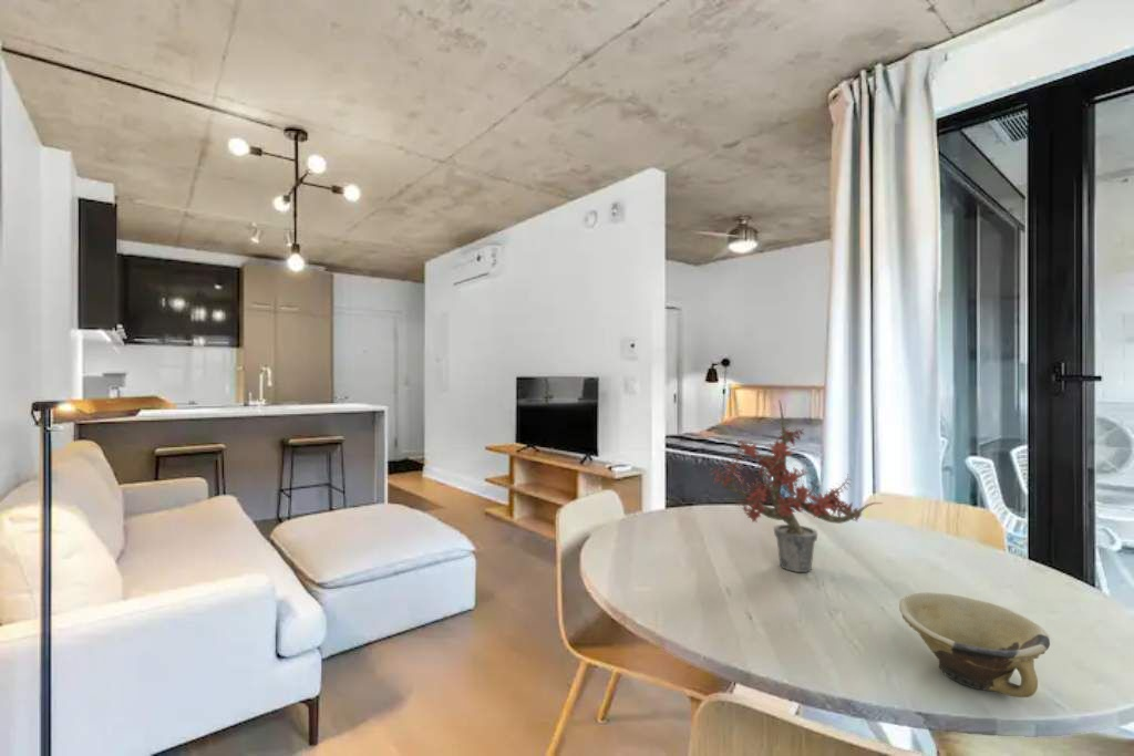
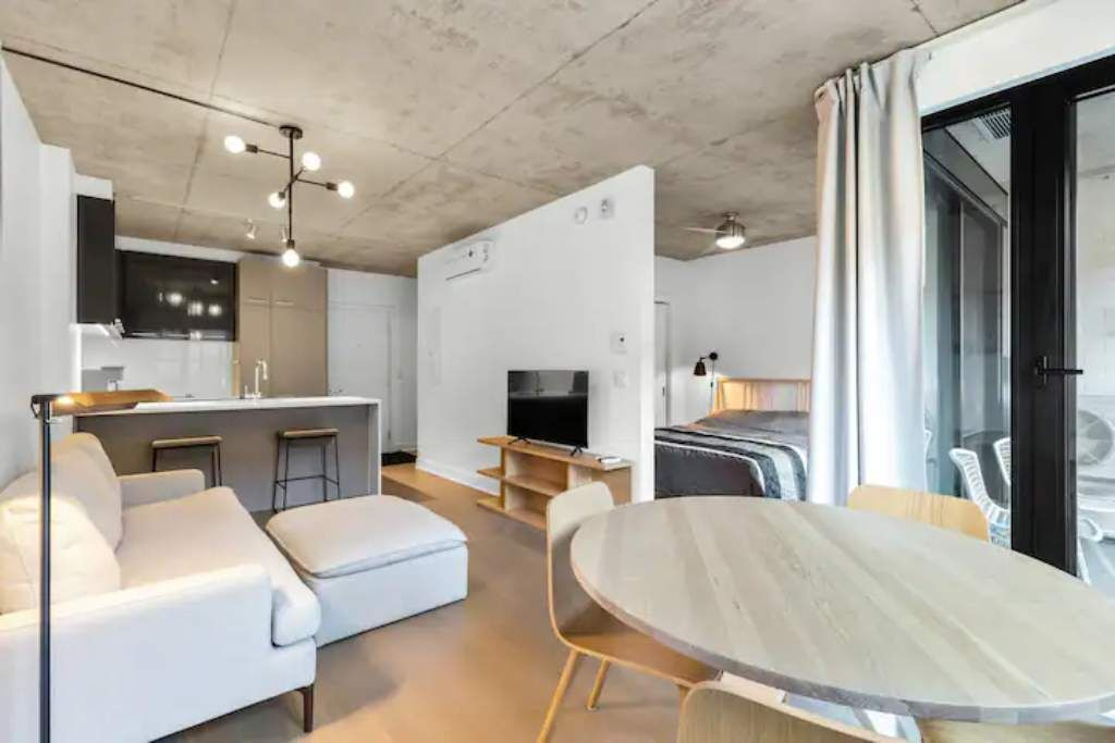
- bowl [898,591,1051,698]
- potted plant [709,398,884,573]
